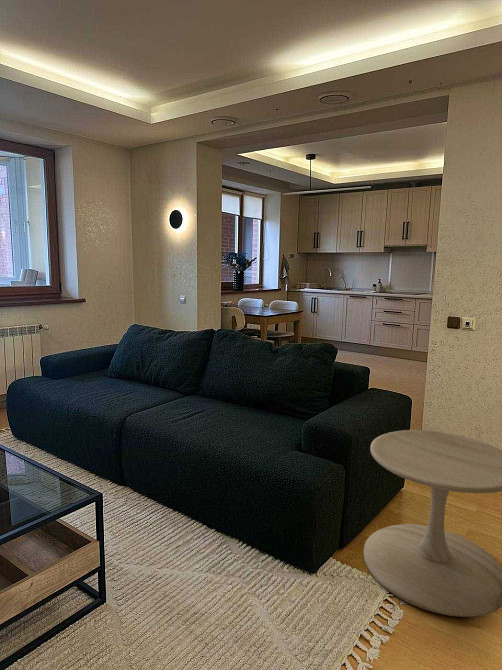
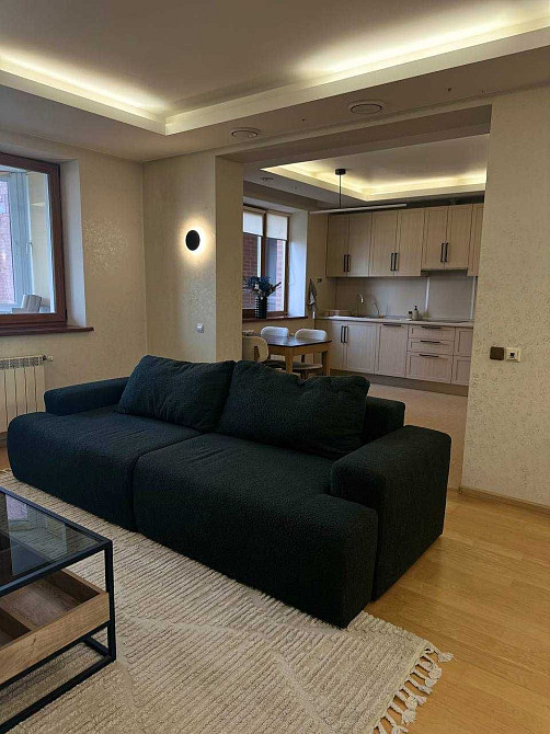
- side table [363,429,502,618]
